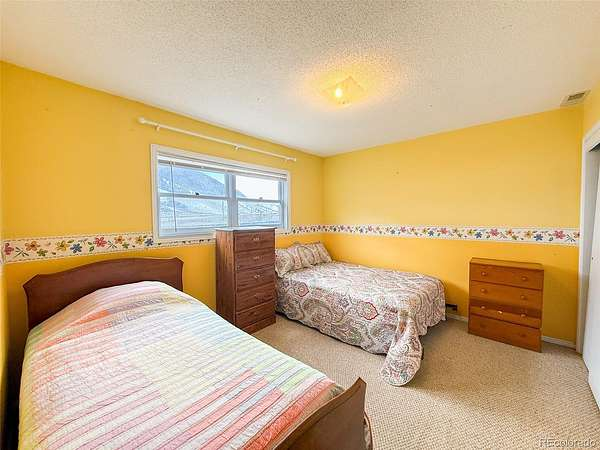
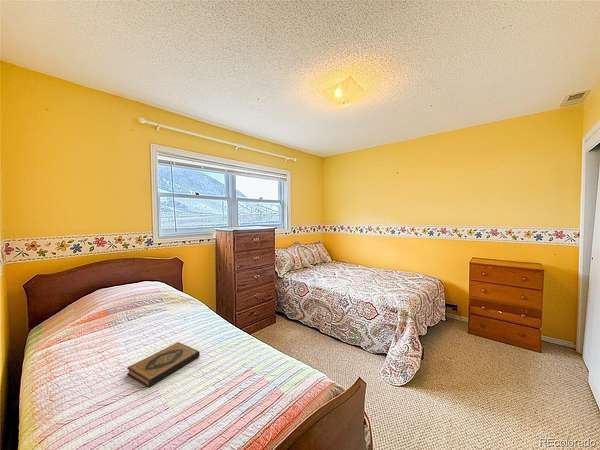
+ hardback book [126,341,201,388]
